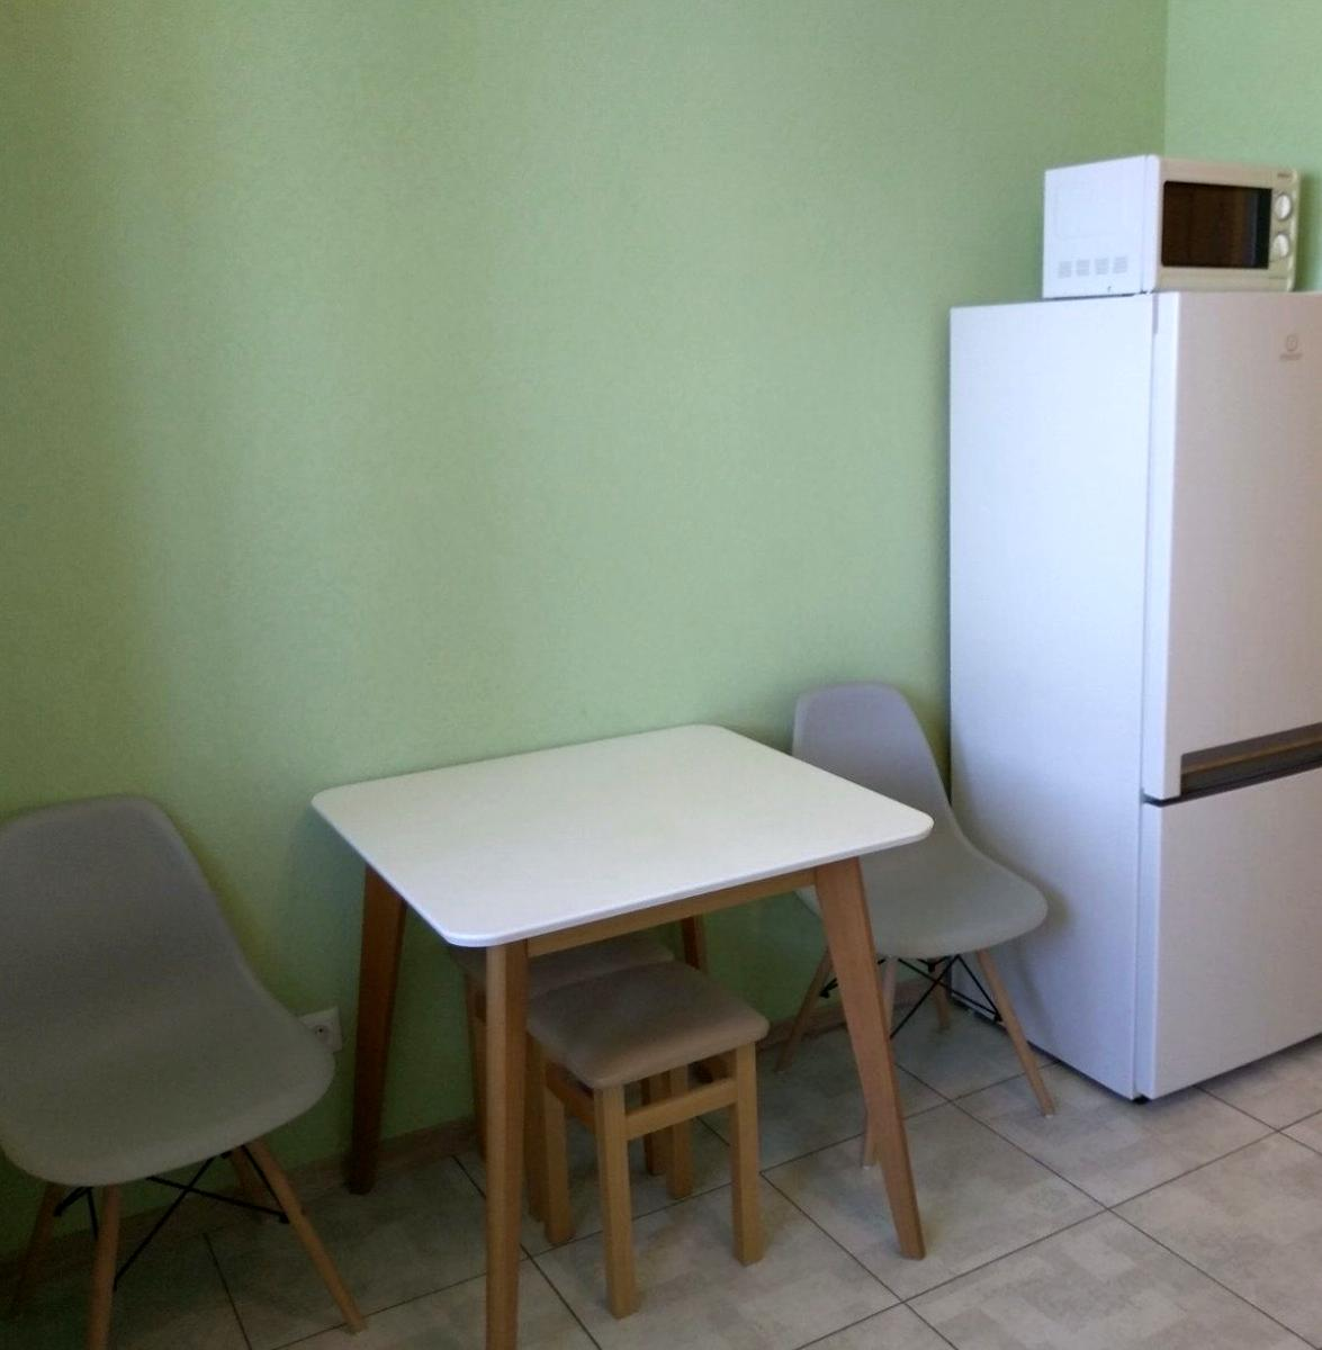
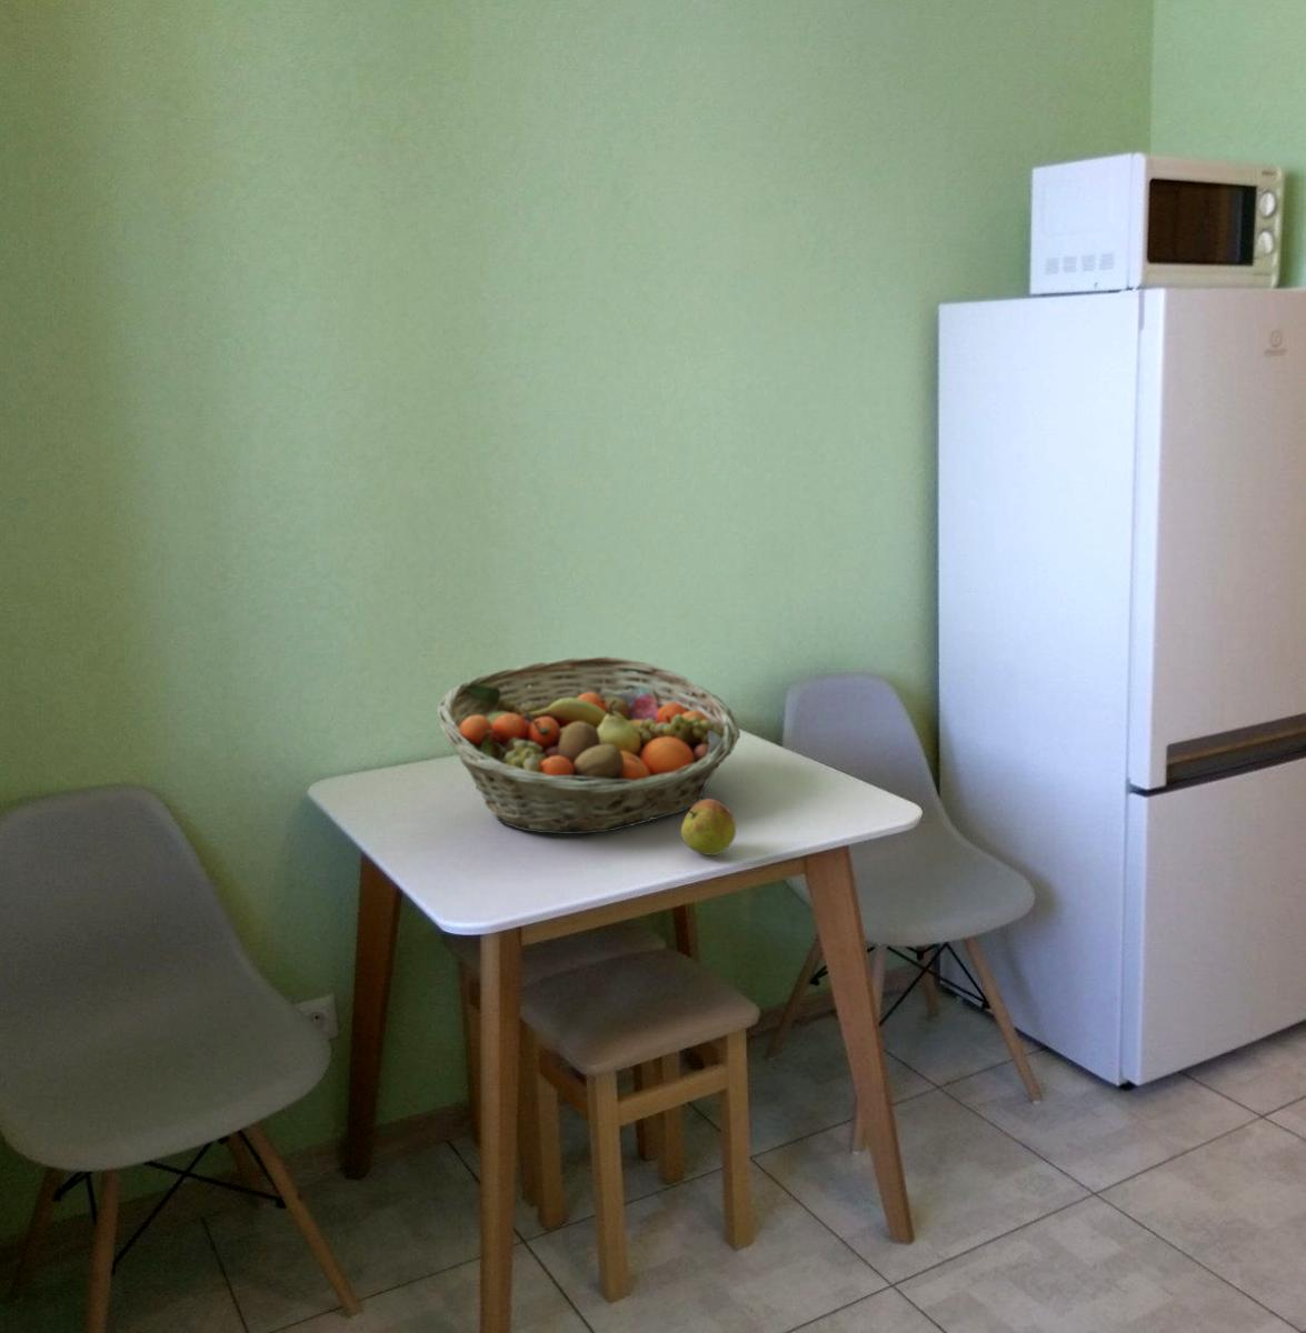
+ apple [681,797,737,856]
+ fruit basket [435,655,742,836]
